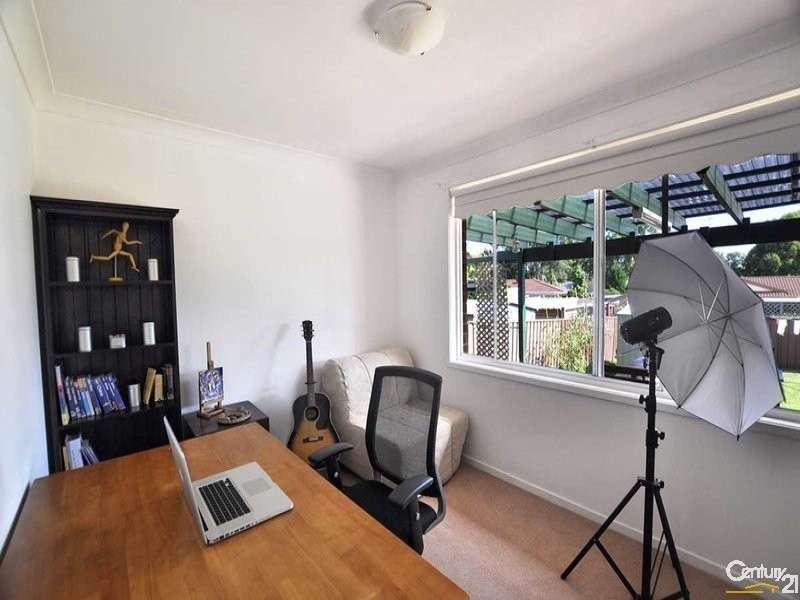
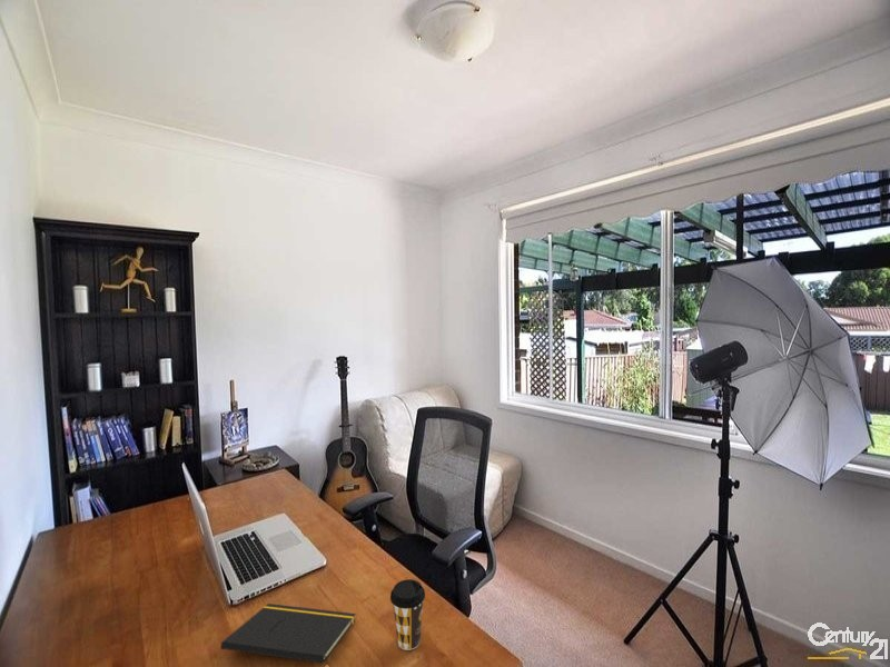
+ coffee cup [389,578,426,651]
+ notepad [220,603,357,665]
